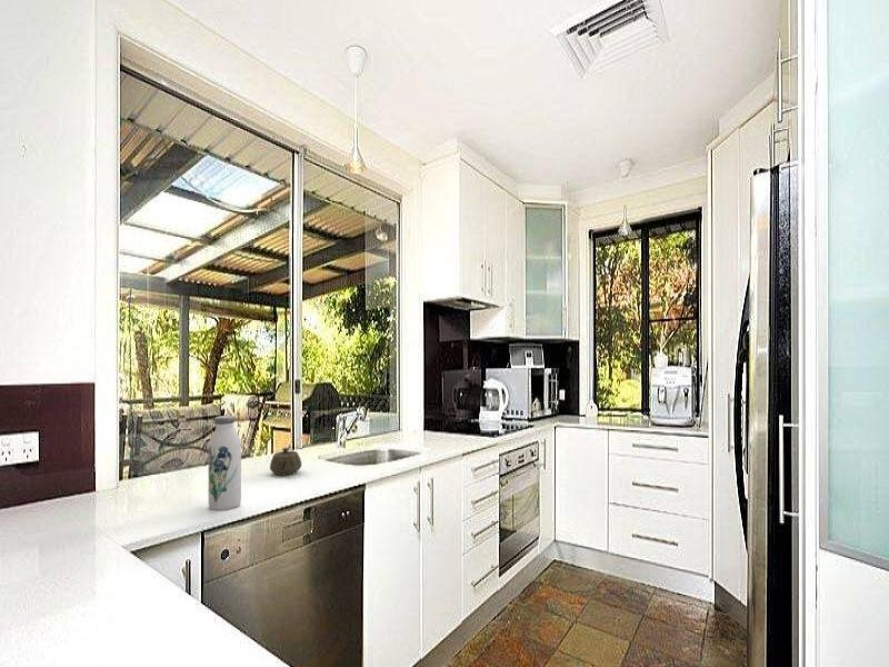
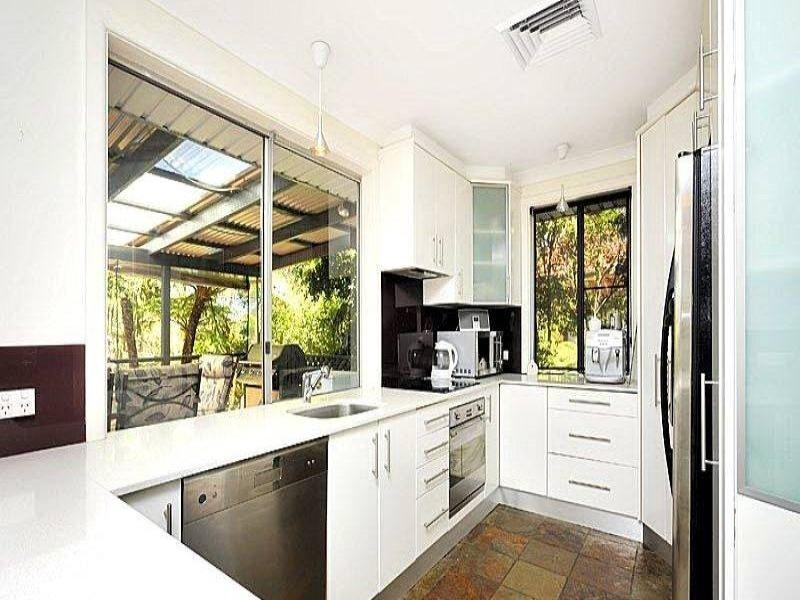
- water bottle [208,415,242,511]
- teapot [269,447,302,477]
